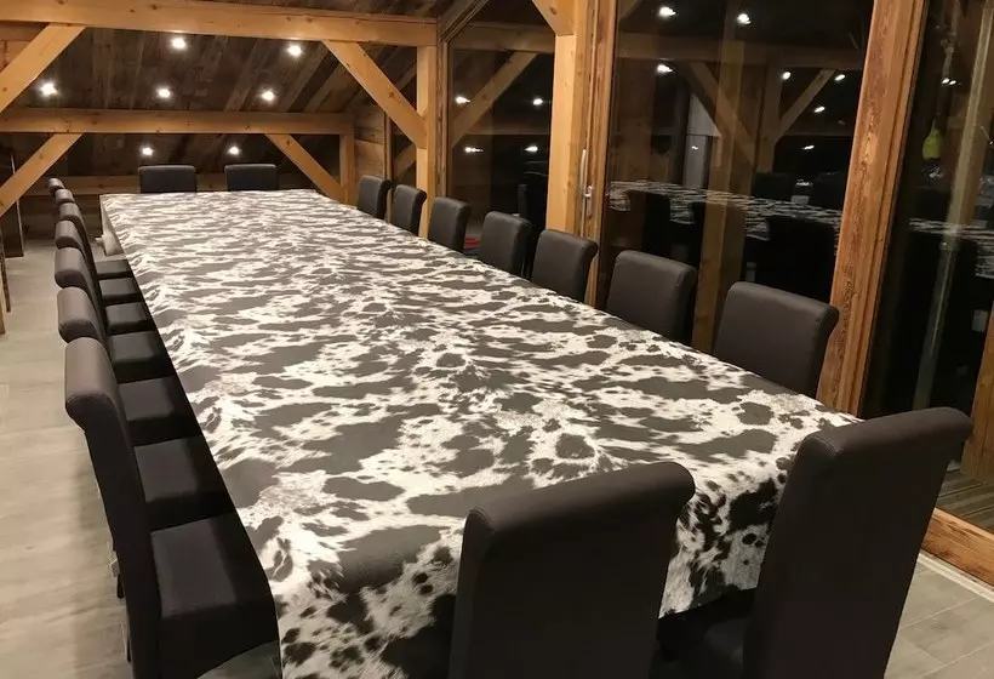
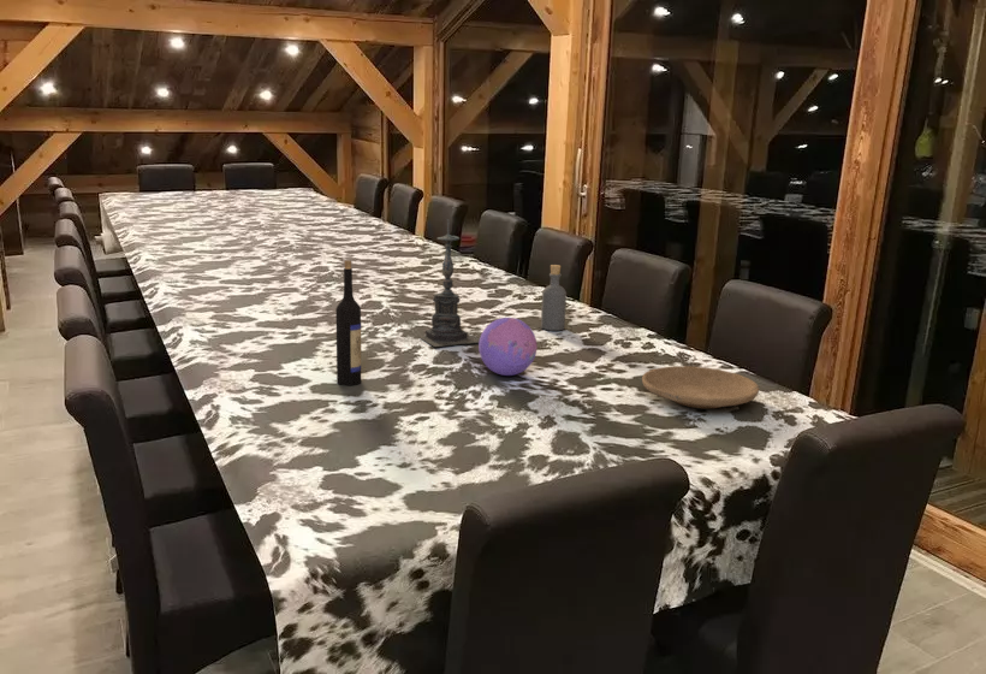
+ plate [641,365,761,409]
+ wine bottle [334,260,362,386]
+ bottle [540,264,568,332]
+ candle holder [416,218,480,348]
+ decorative ball [477,317,539,377]
